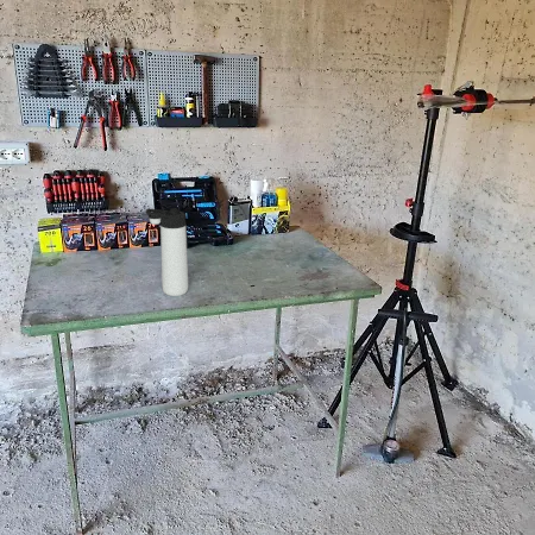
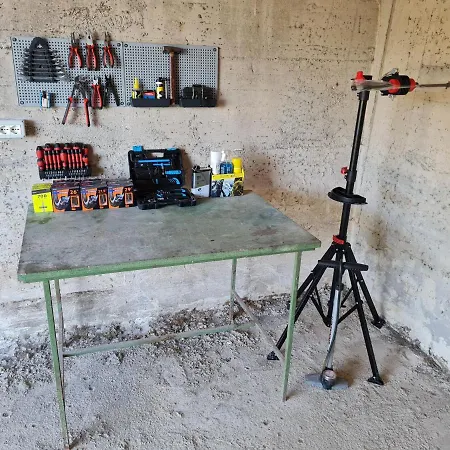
- thermos bottle [145,207,189,297]
